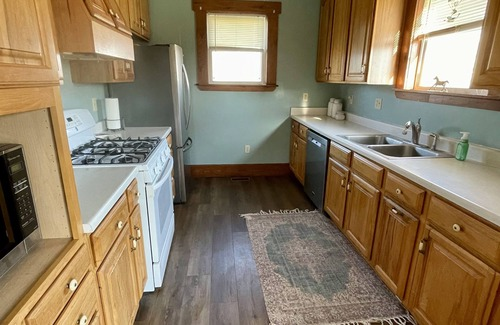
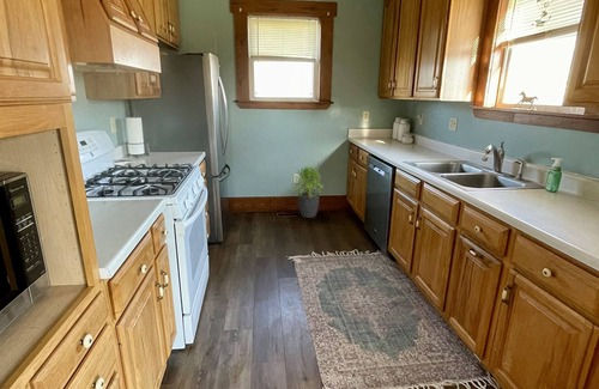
+ potted plant [292,165,325,219]
